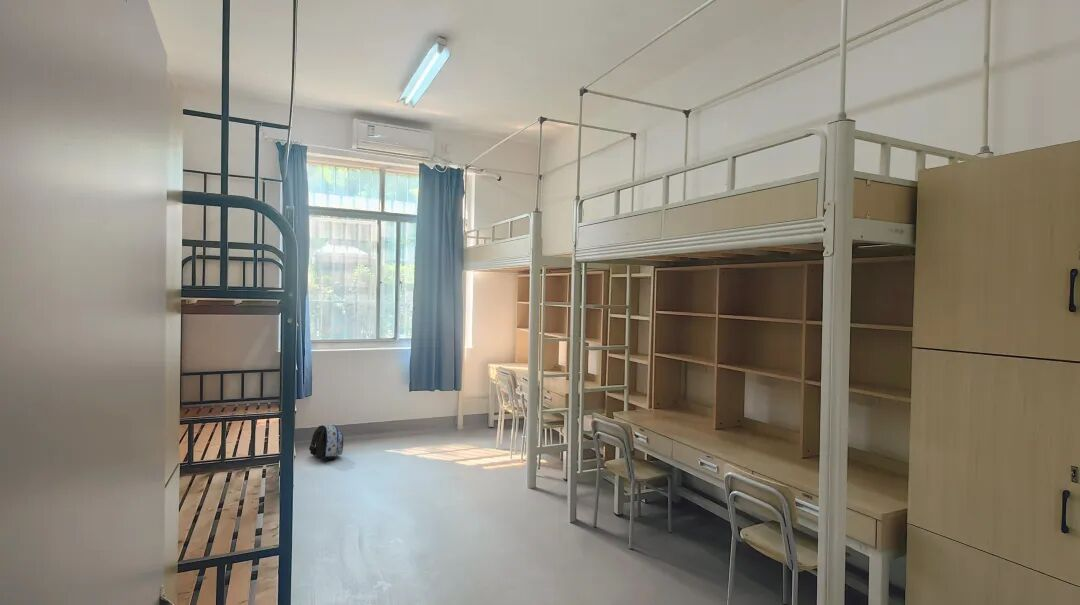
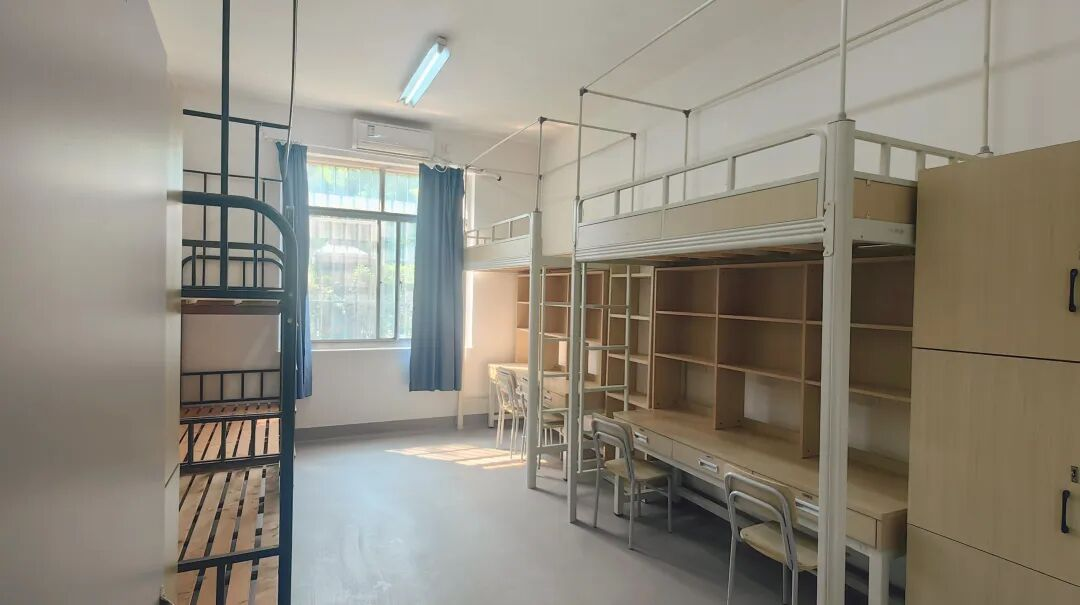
- backpack [308,424,345,462]
